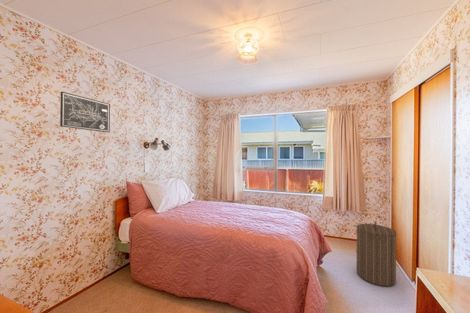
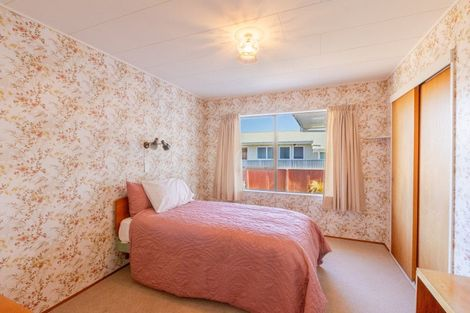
- wall art [59,91,111,133]
- laundry hamper [356,220,397,287]
